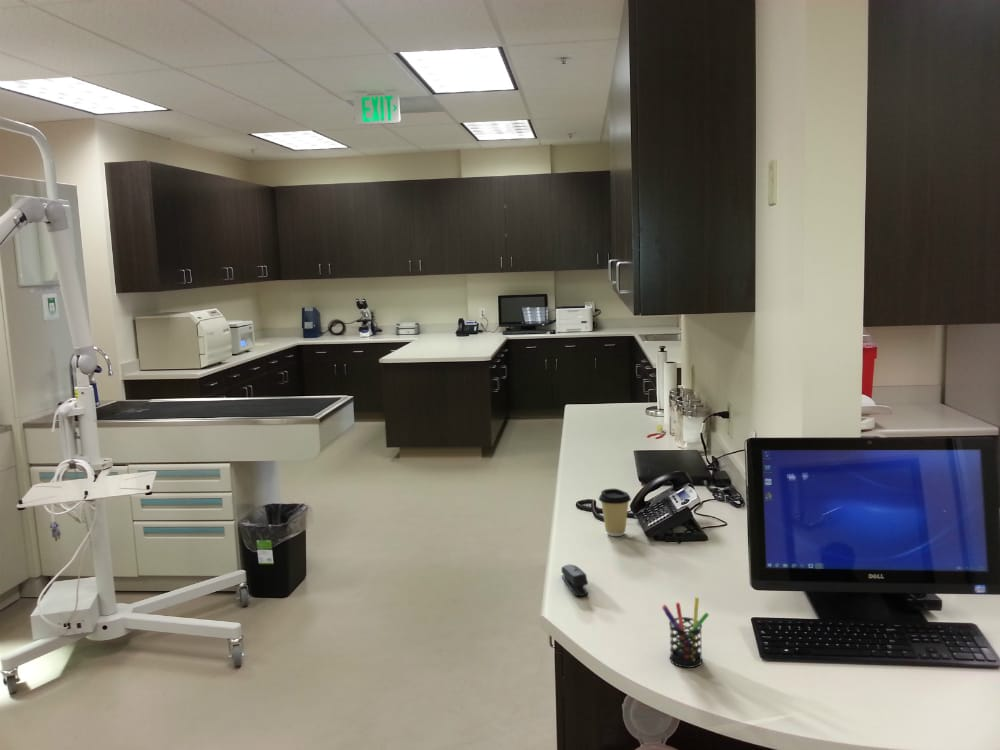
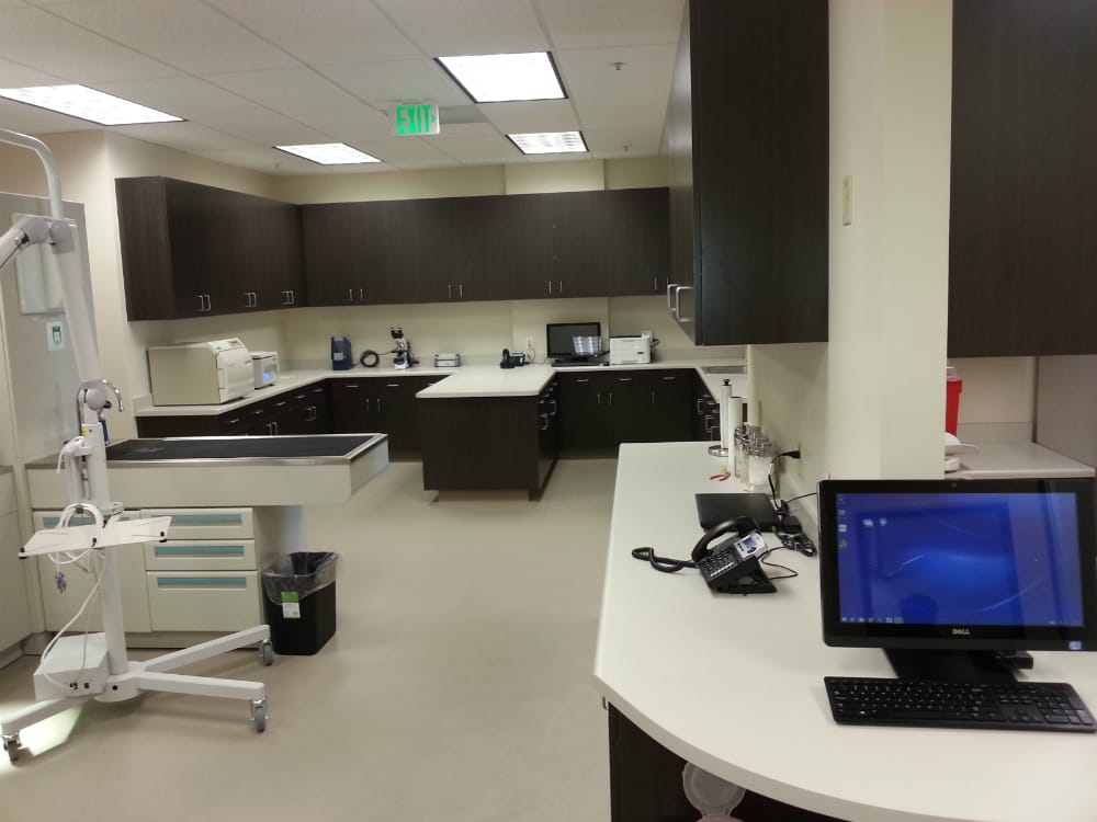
- stapler [560,564,589,597]
- pen holder [661,597,710,669]
- coffee cup [598,488,632,537]
